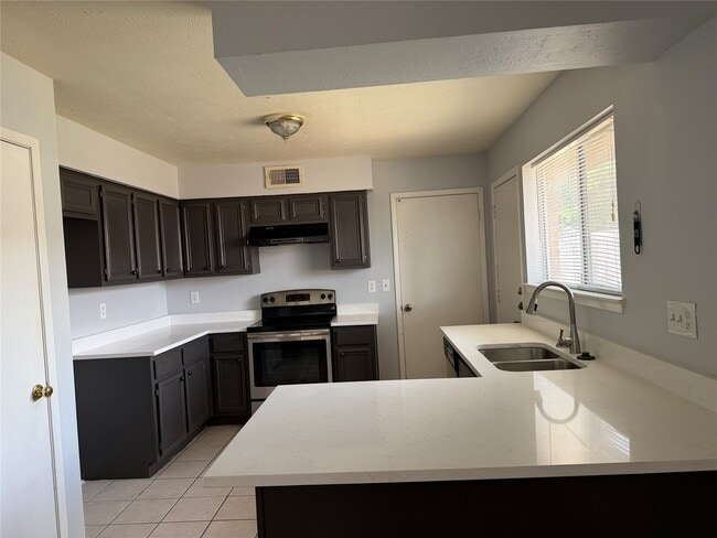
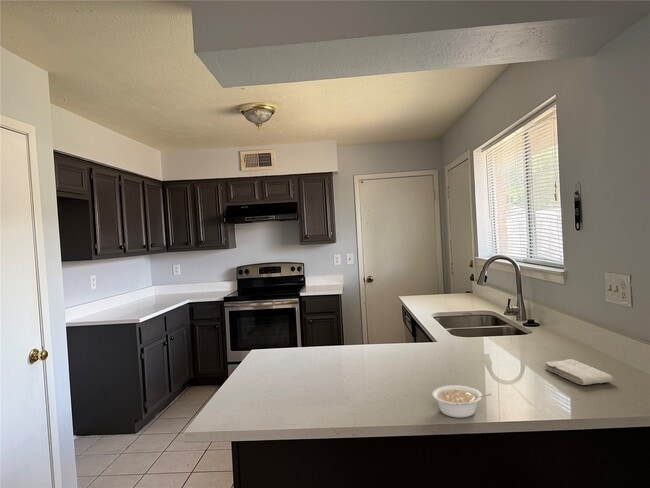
+ washcloth [543,358,614,386]
+ legume [431,384,493,419]
